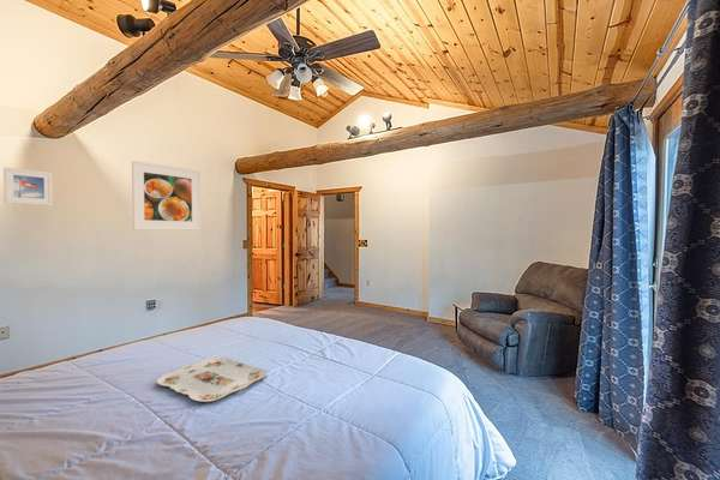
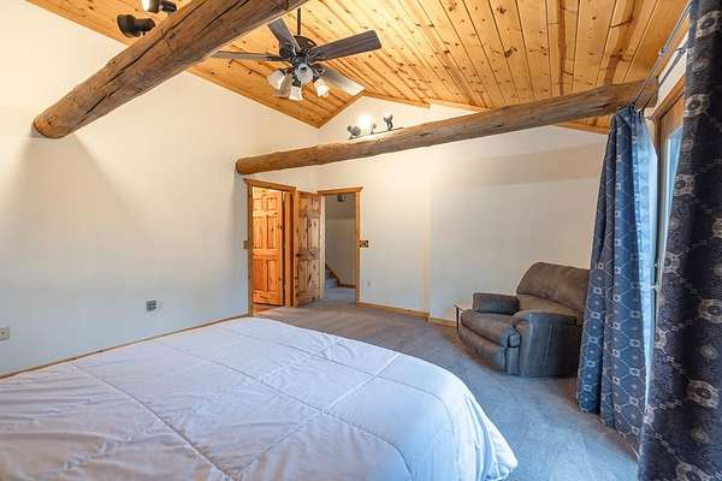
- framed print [2,167,54,206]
- serving tray [156,356,268,403]
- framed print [131,160,202,232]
